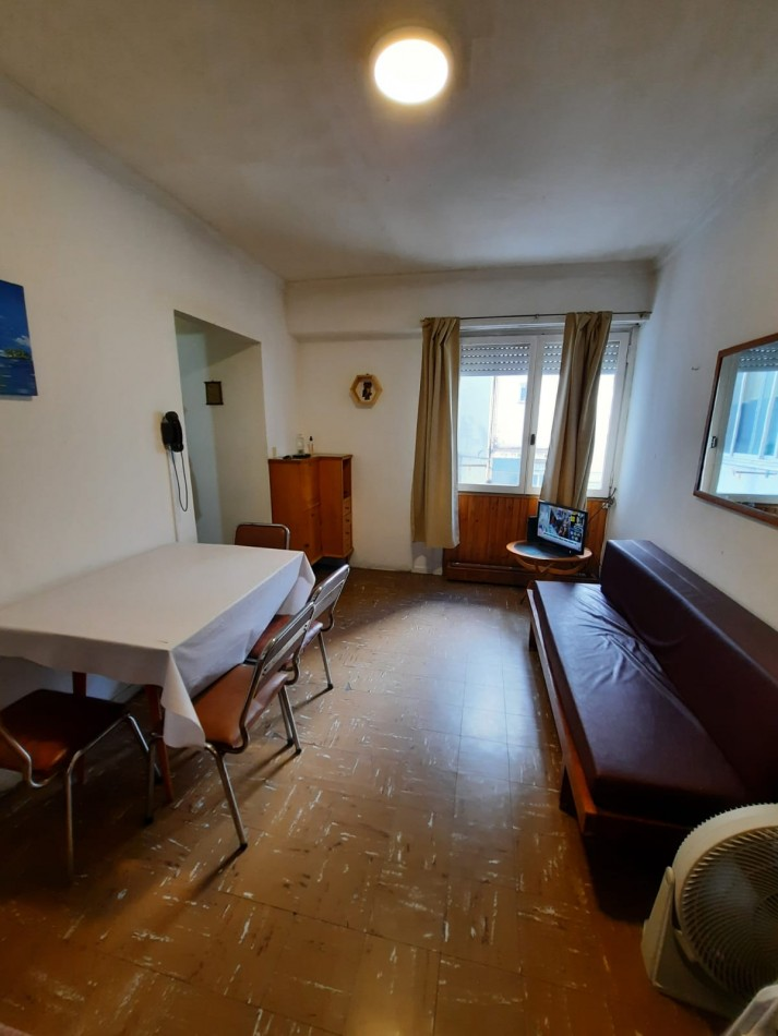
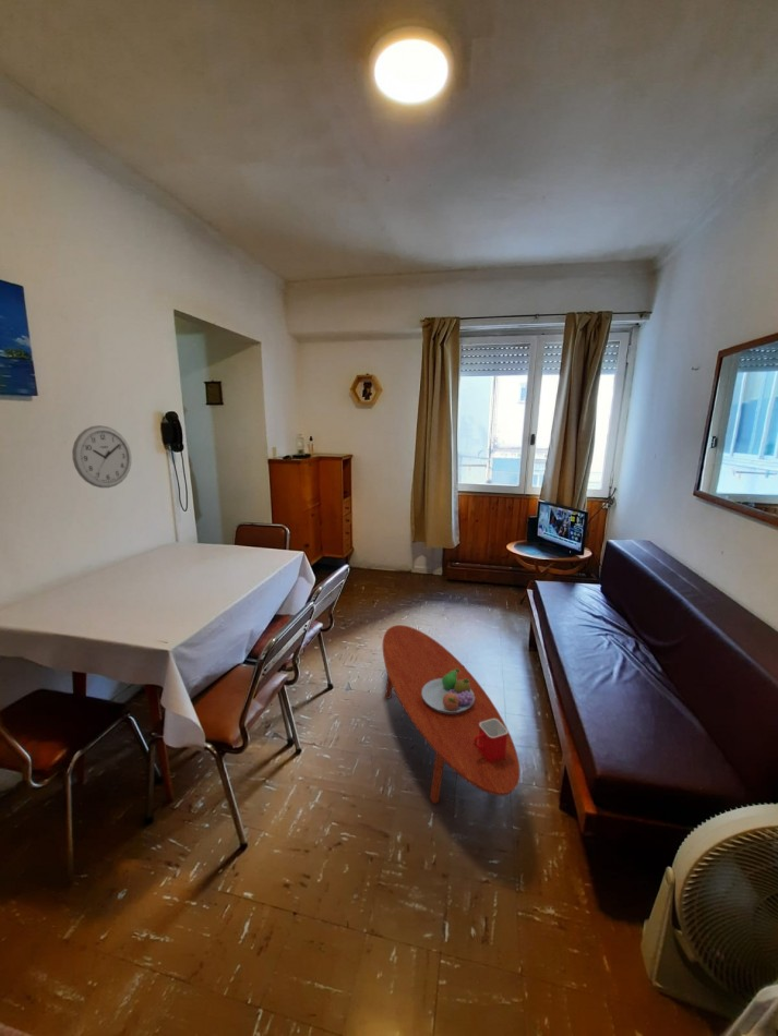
+ fruit bowl [422,668,475,713]
+ coffee table [382,624,520,805]
+ mug [474,719,510,762]
+ wall clock [71,424,132,489]
